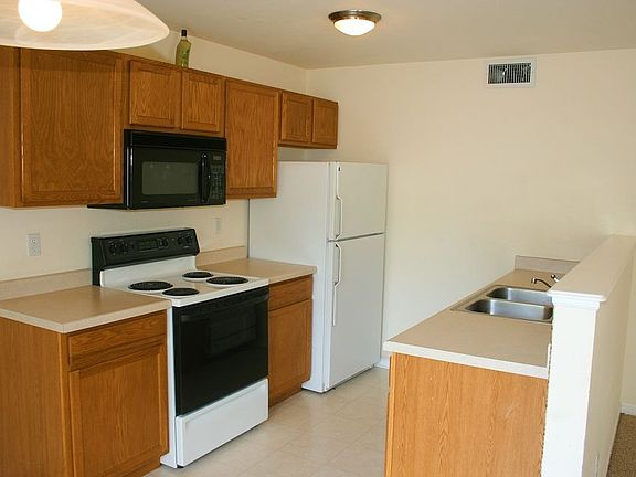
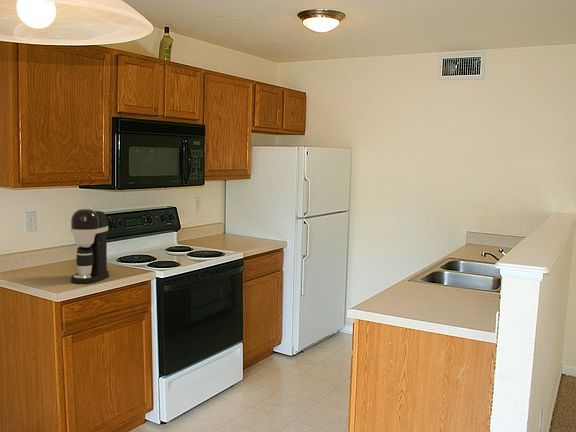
+ coffee maker [70,208,110,284]
